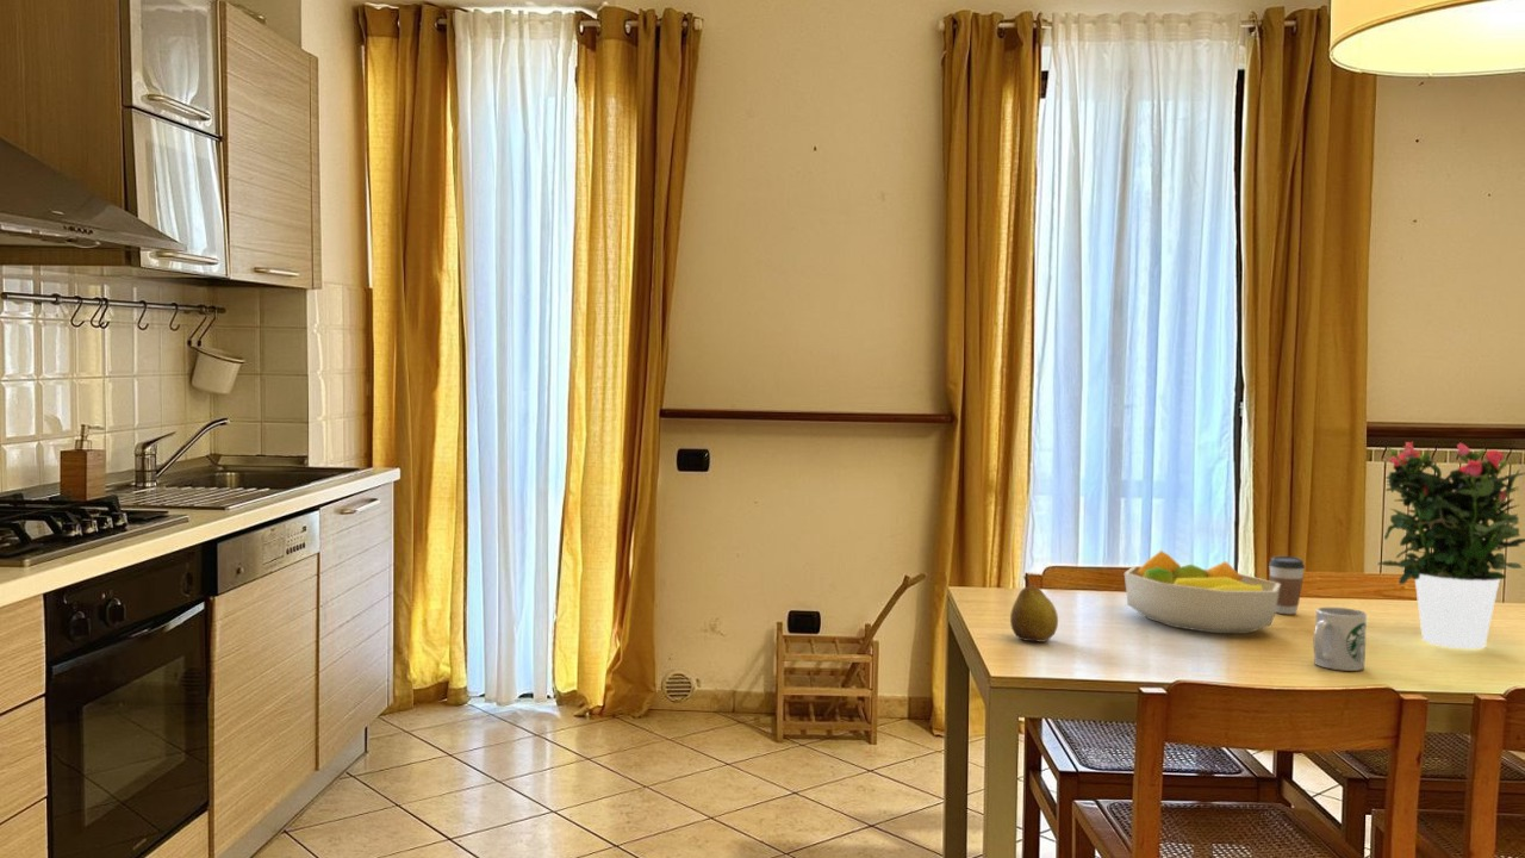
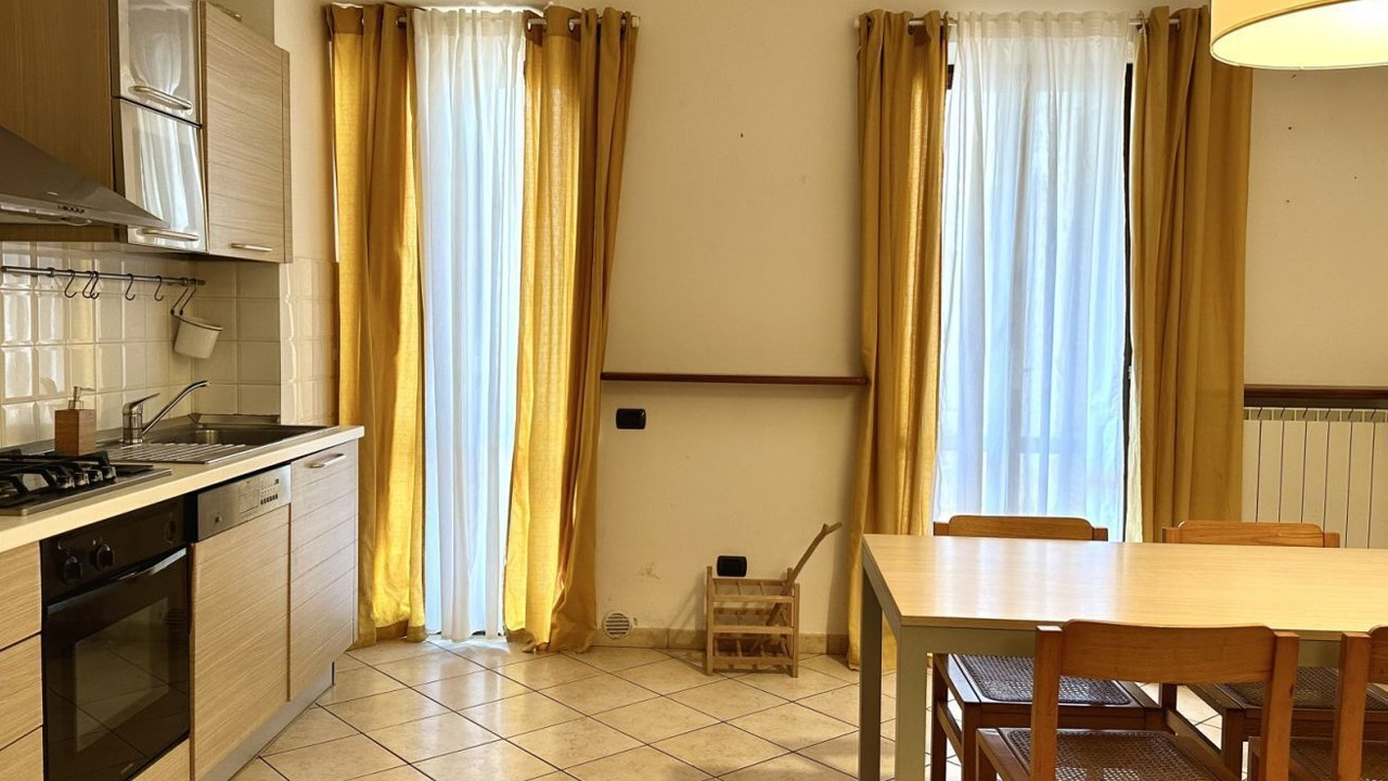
- coffee cup [1268,555,1306,615]
- mug [1313,607,1368,672]
- fruit bowl [1123,549,1281,634]
- potted flower [1376,441,1525,651]
- fruit [1009,574,1059,644]
